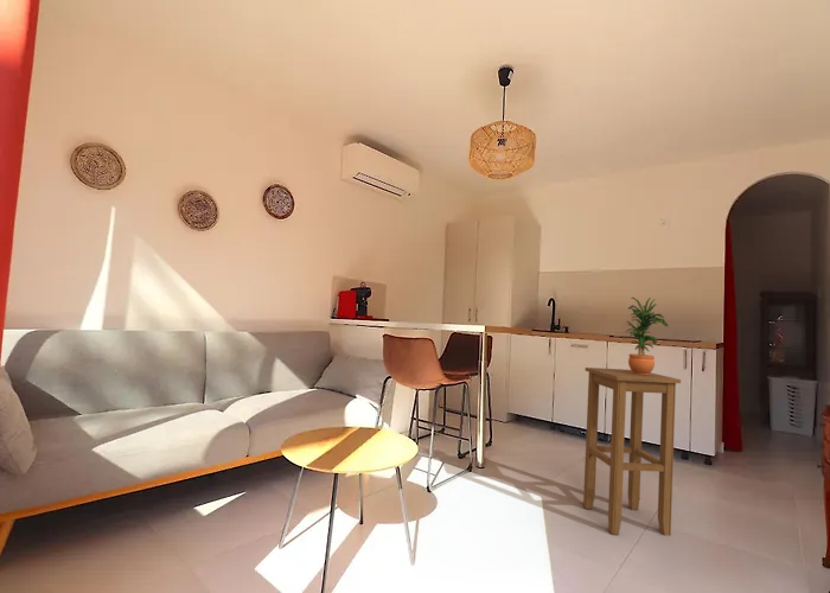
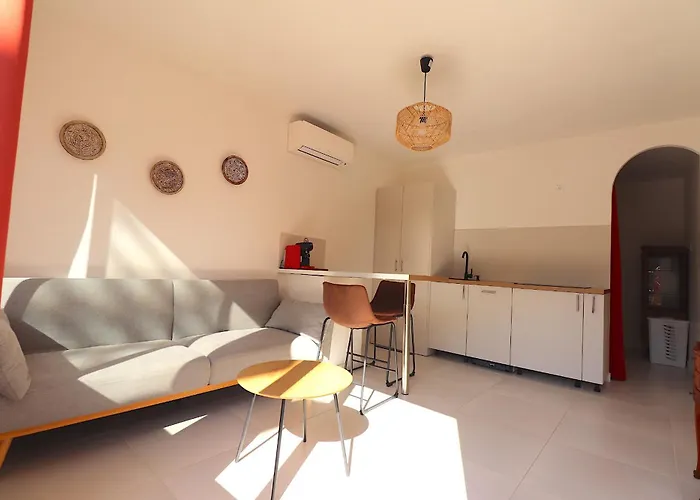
- stool [582,366,682,537]
- potted plant [625,296,669,375]
